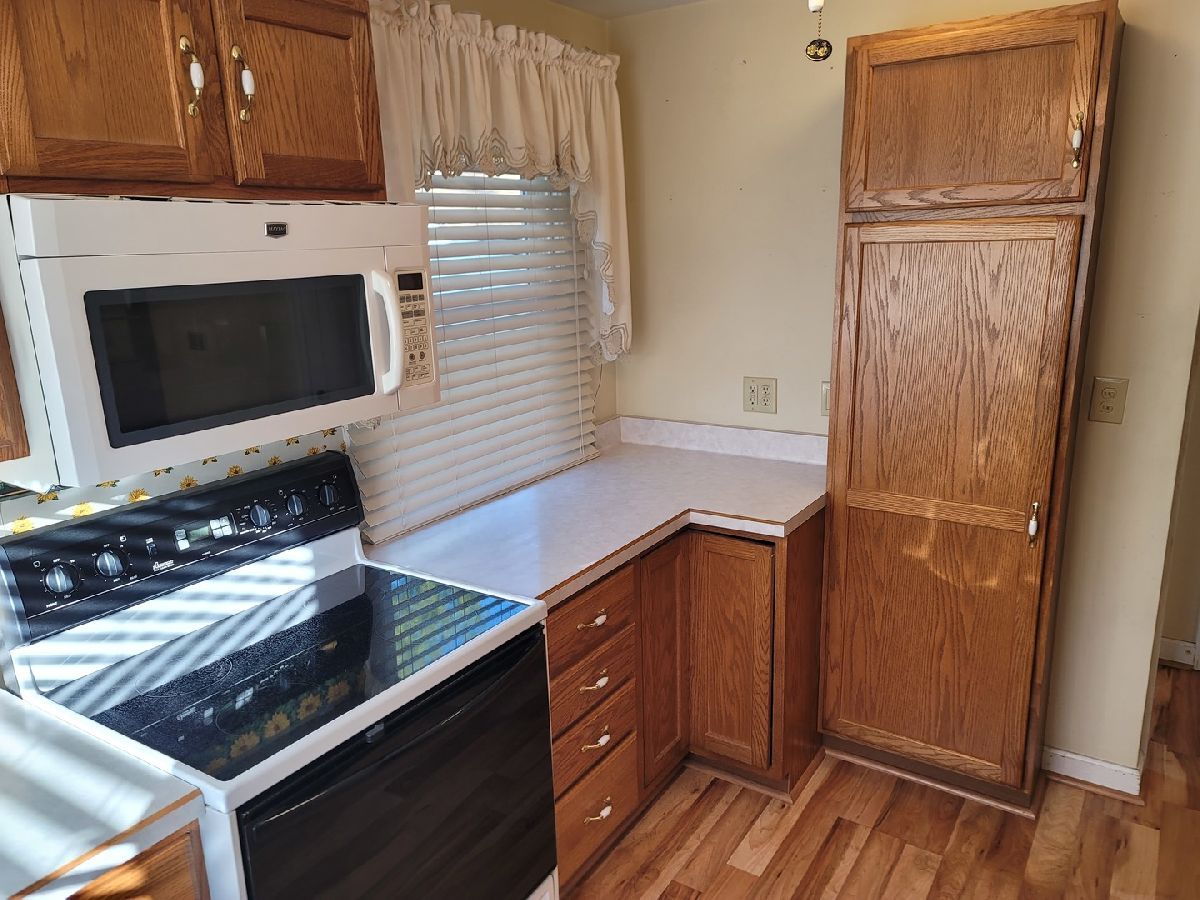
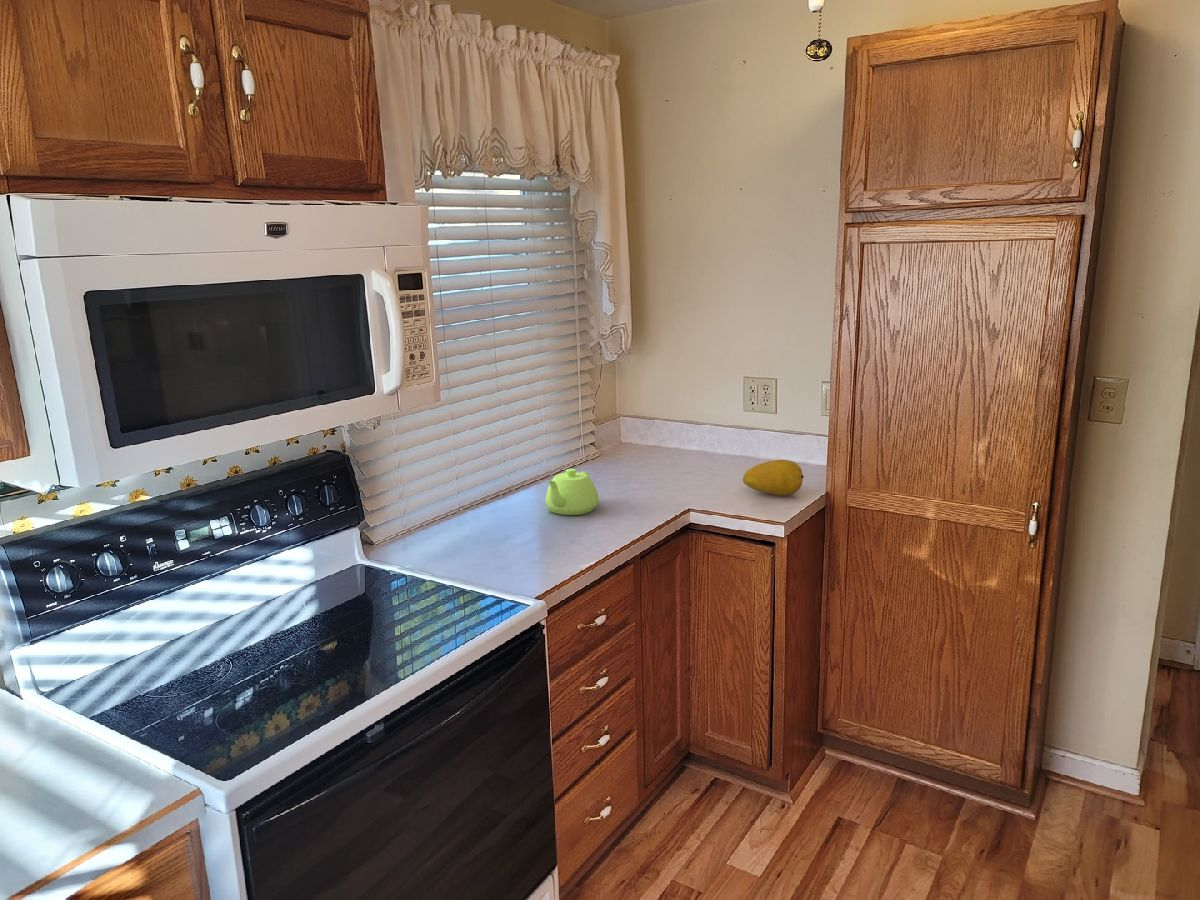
+ teapot [545,468,600,516]
+ fruit [742,459,805,496]
